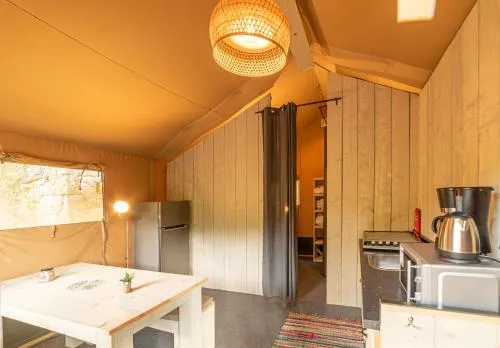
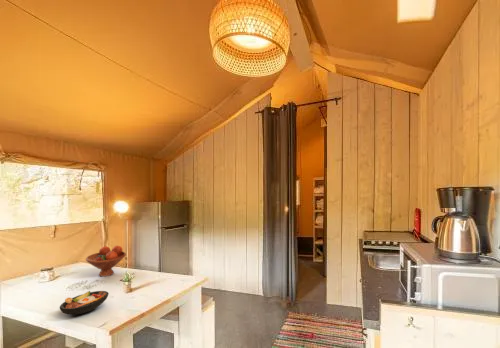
+ fruit bowl [85,245,127,278]
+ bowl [59,290,110,316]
